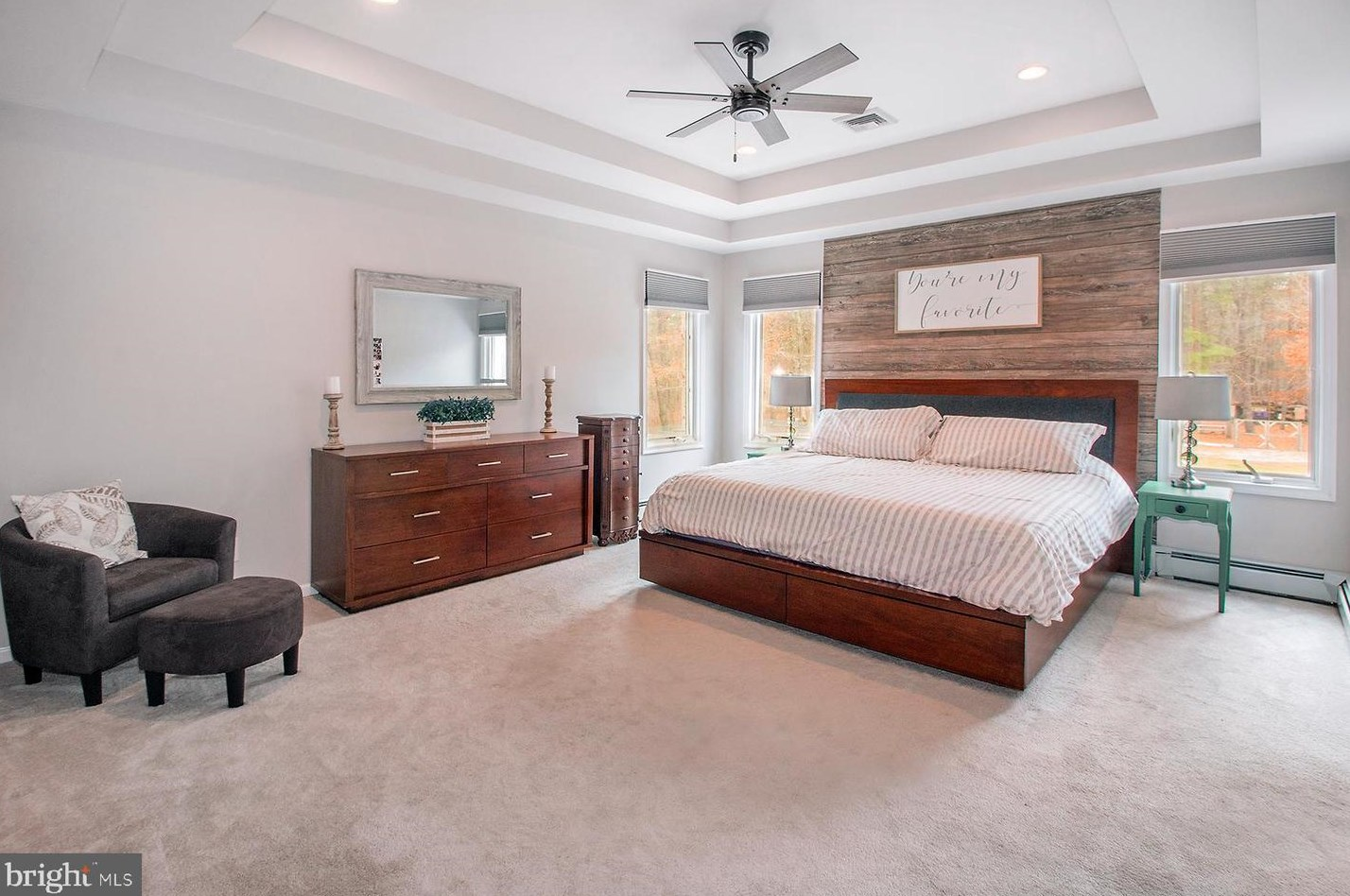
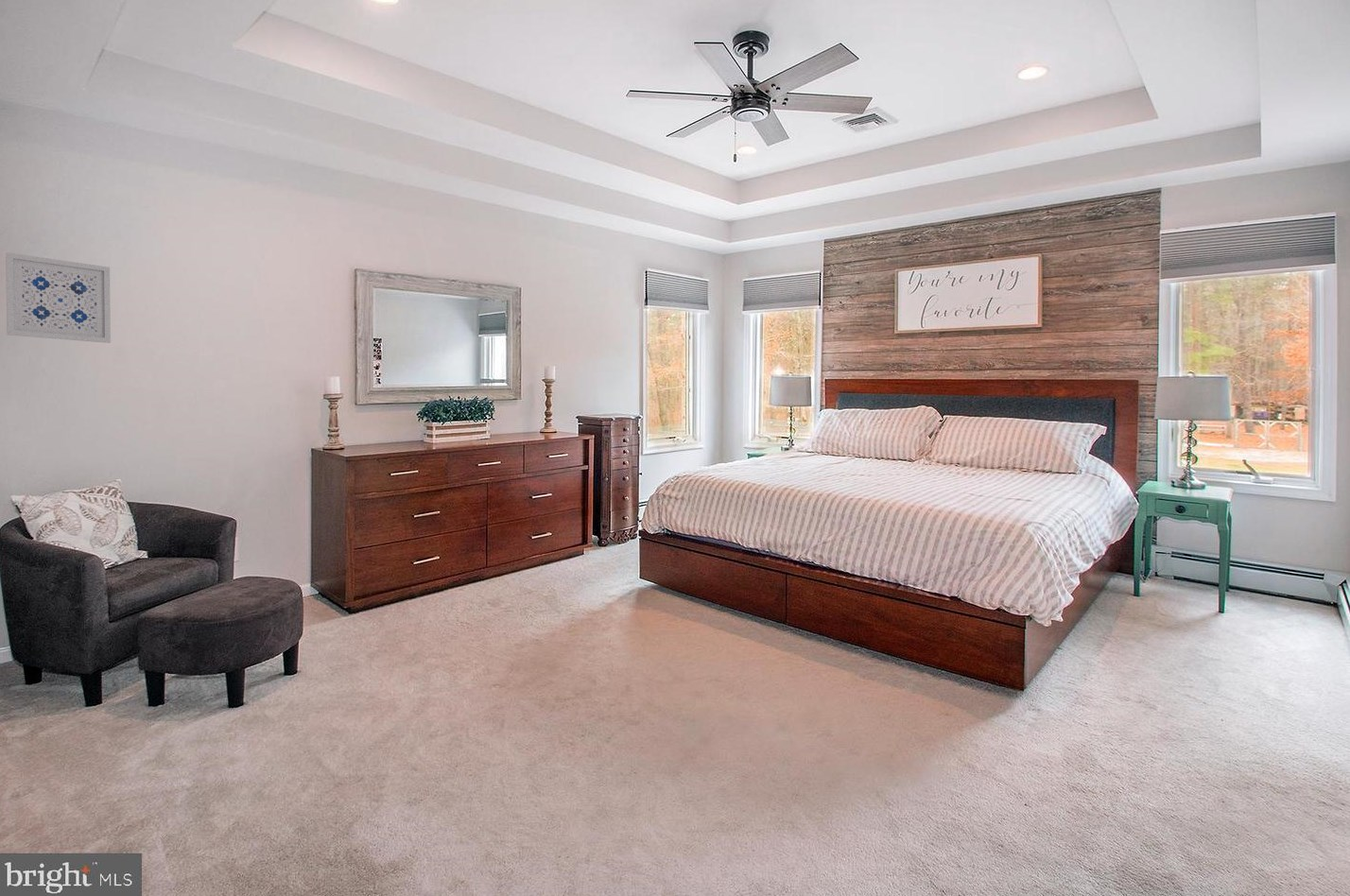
+ wall art [5,251,112,344]
